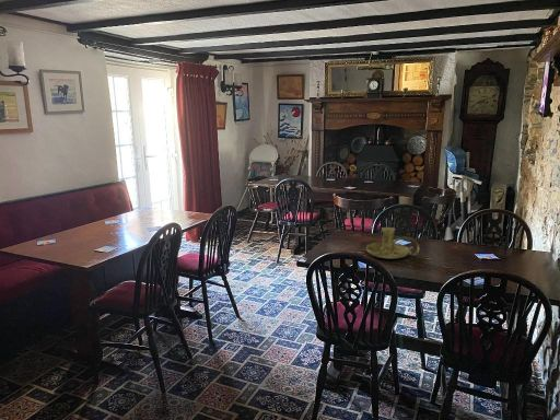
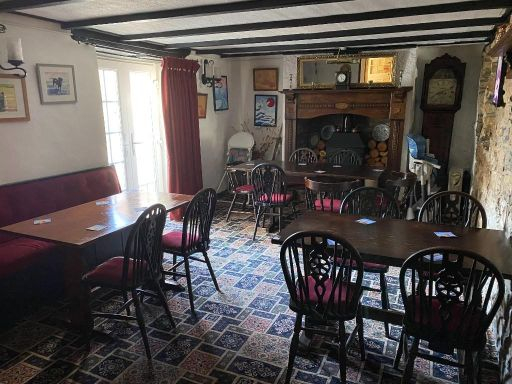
- candle holder [365,226,420,260]
